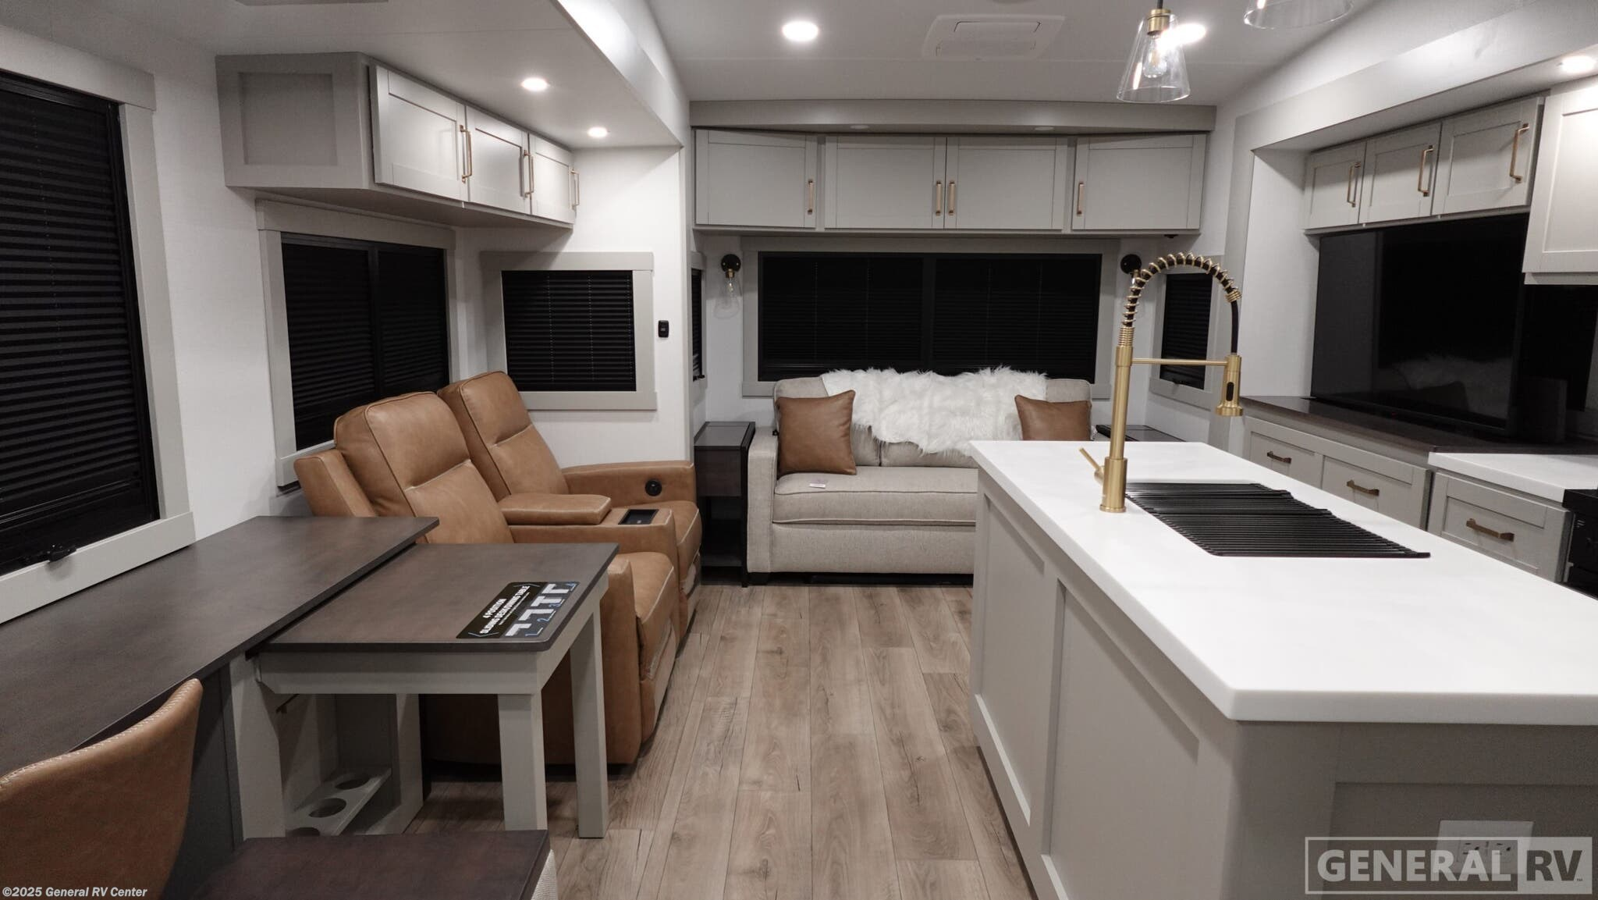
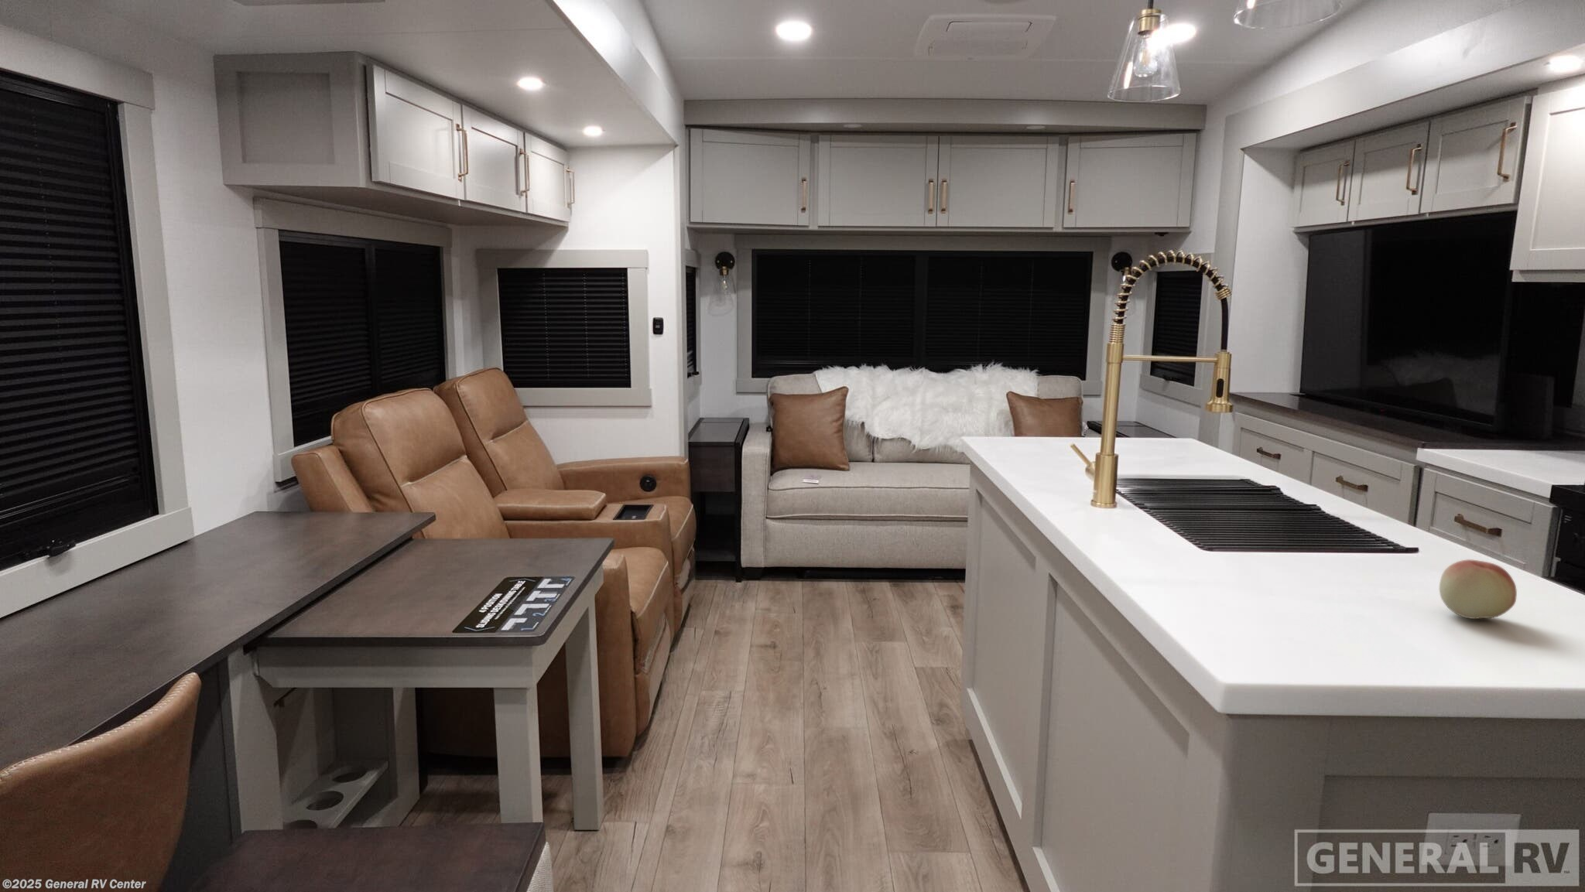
+ fruit [1439,558,1518,620]
